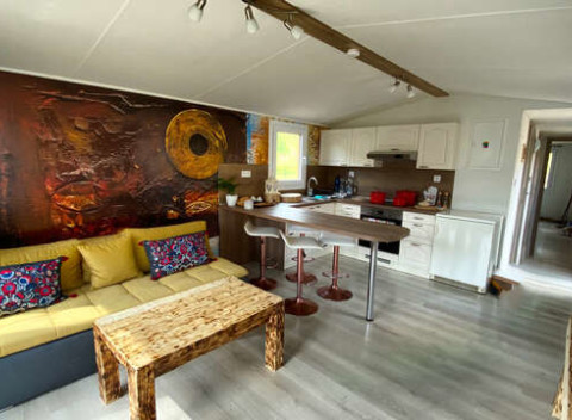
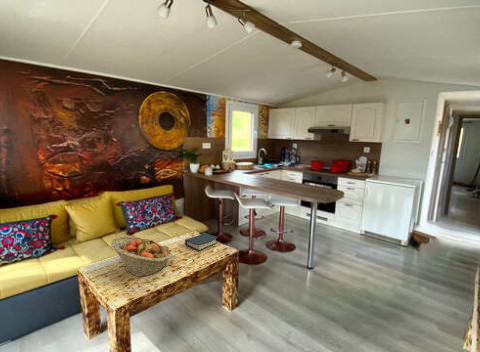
+ fruit basket [110,235,173,278]
+ hardback book [184,232,219,252]
